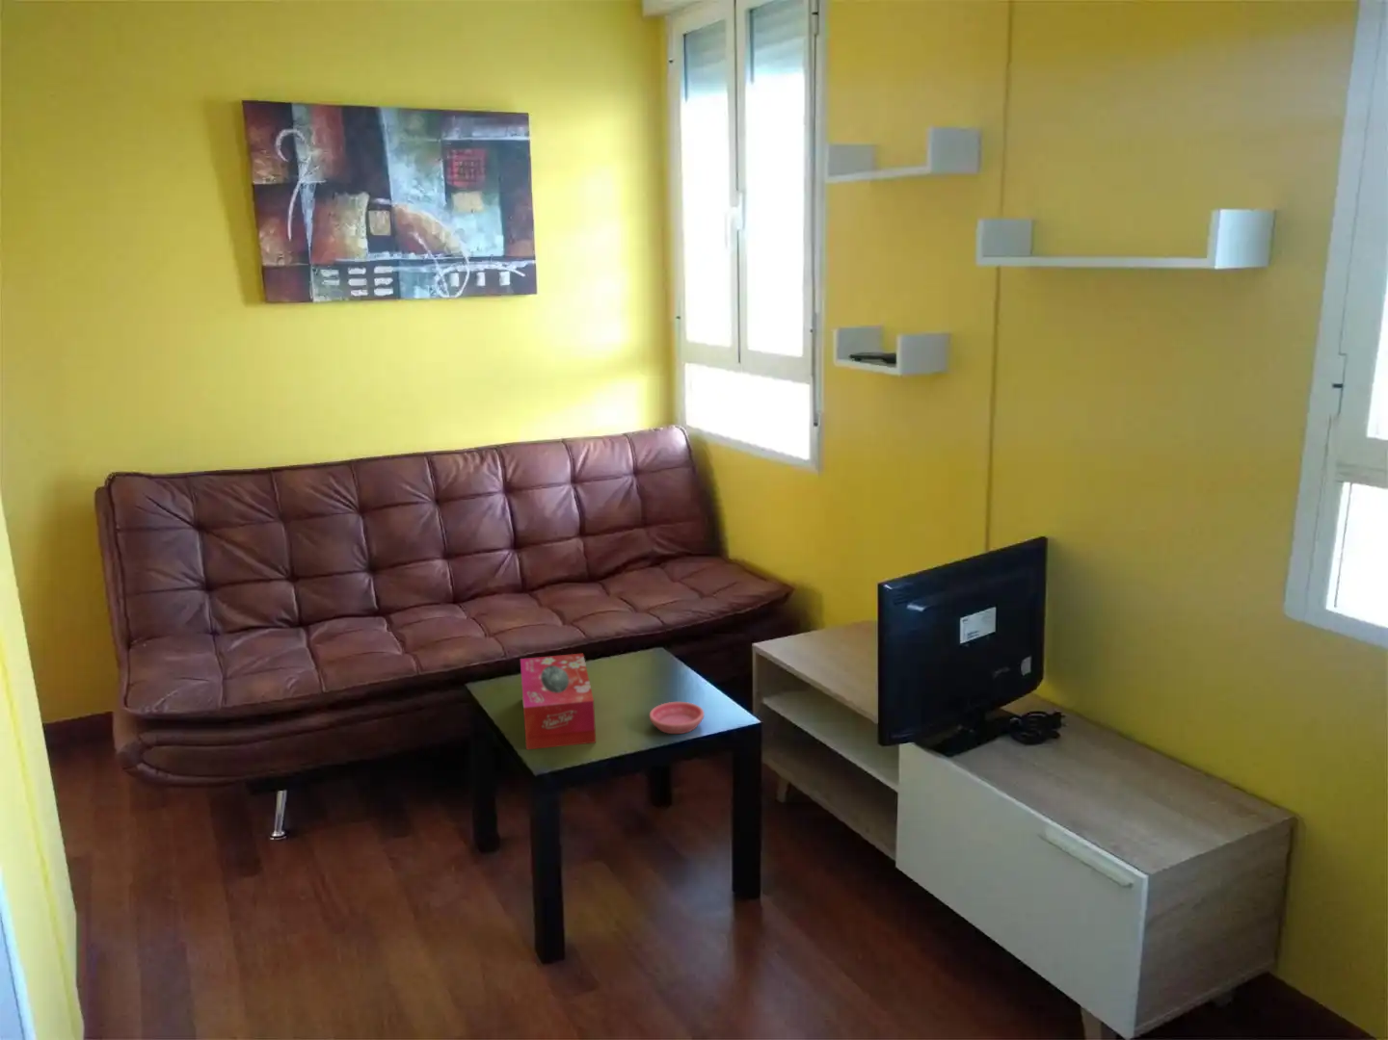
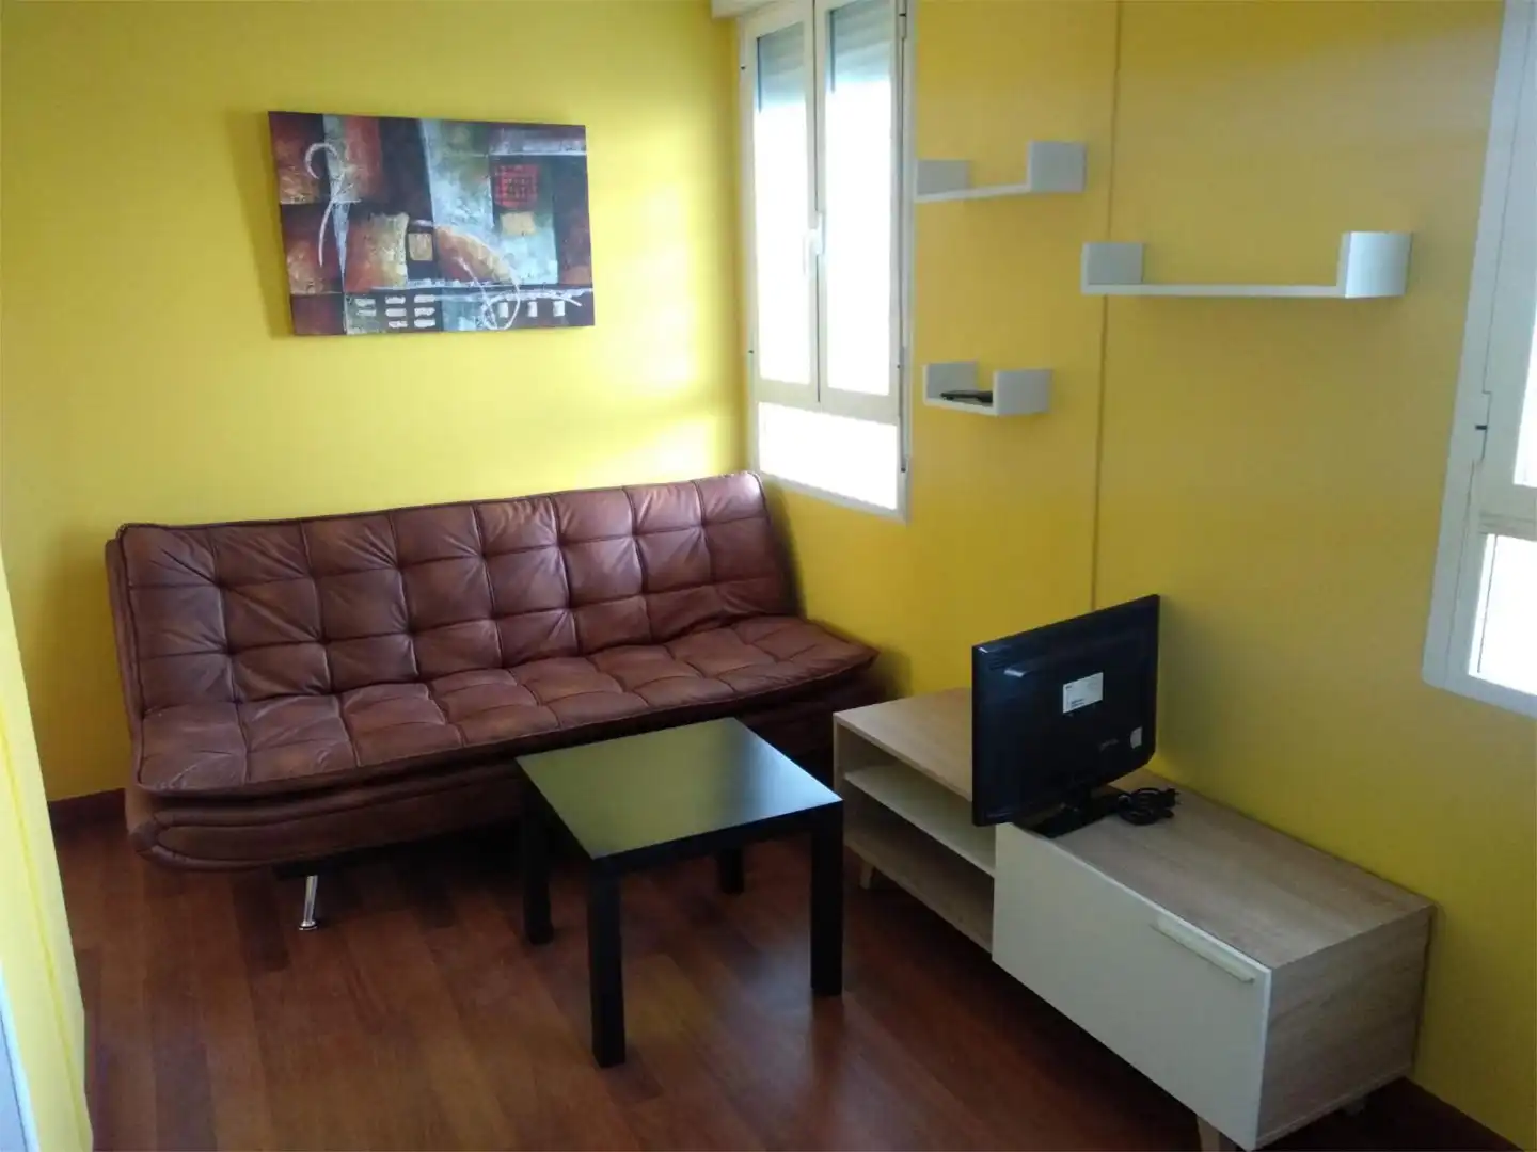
- saucer [649,701,705,735]
- tissue box [519,653,597,752]
